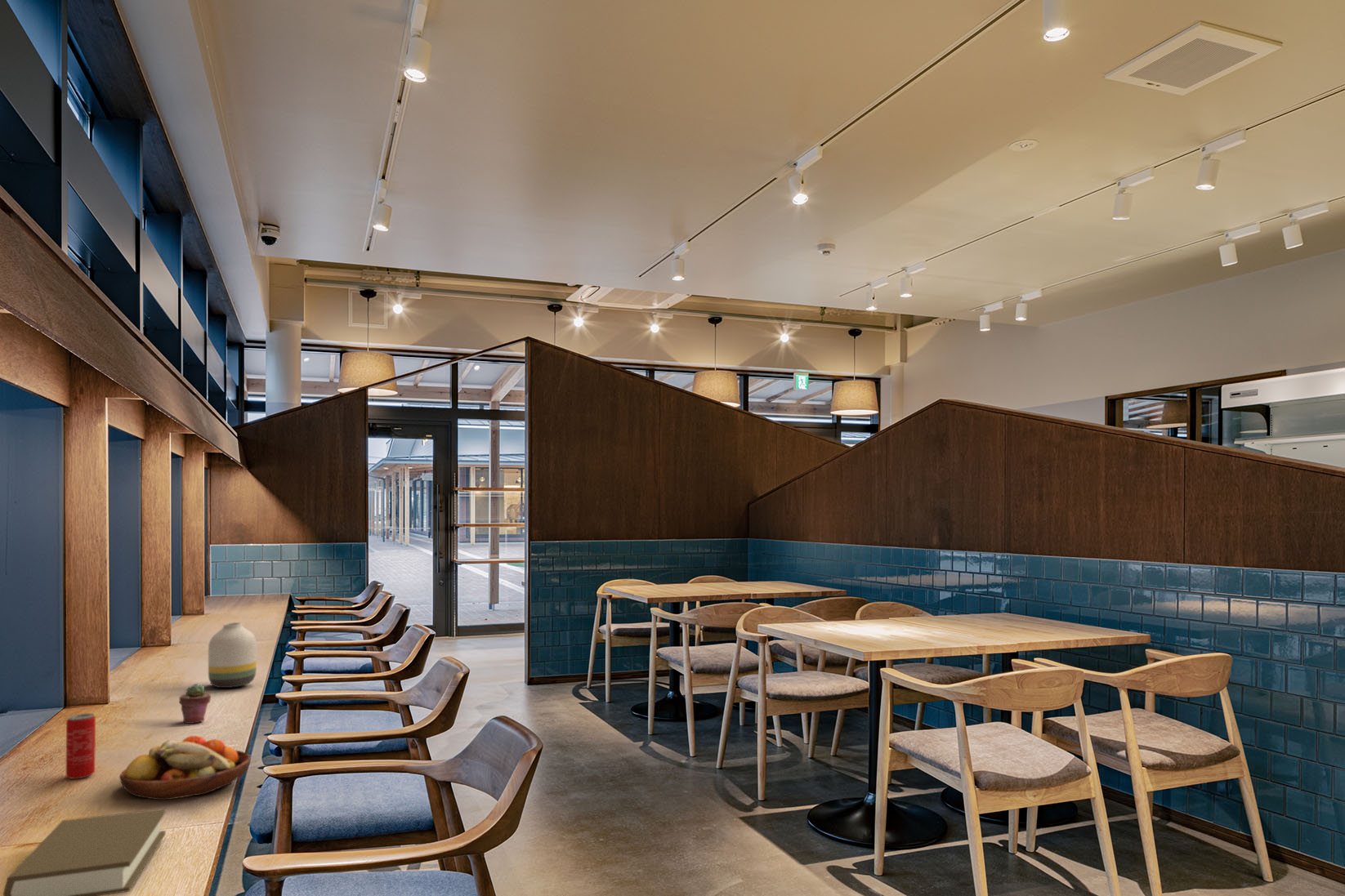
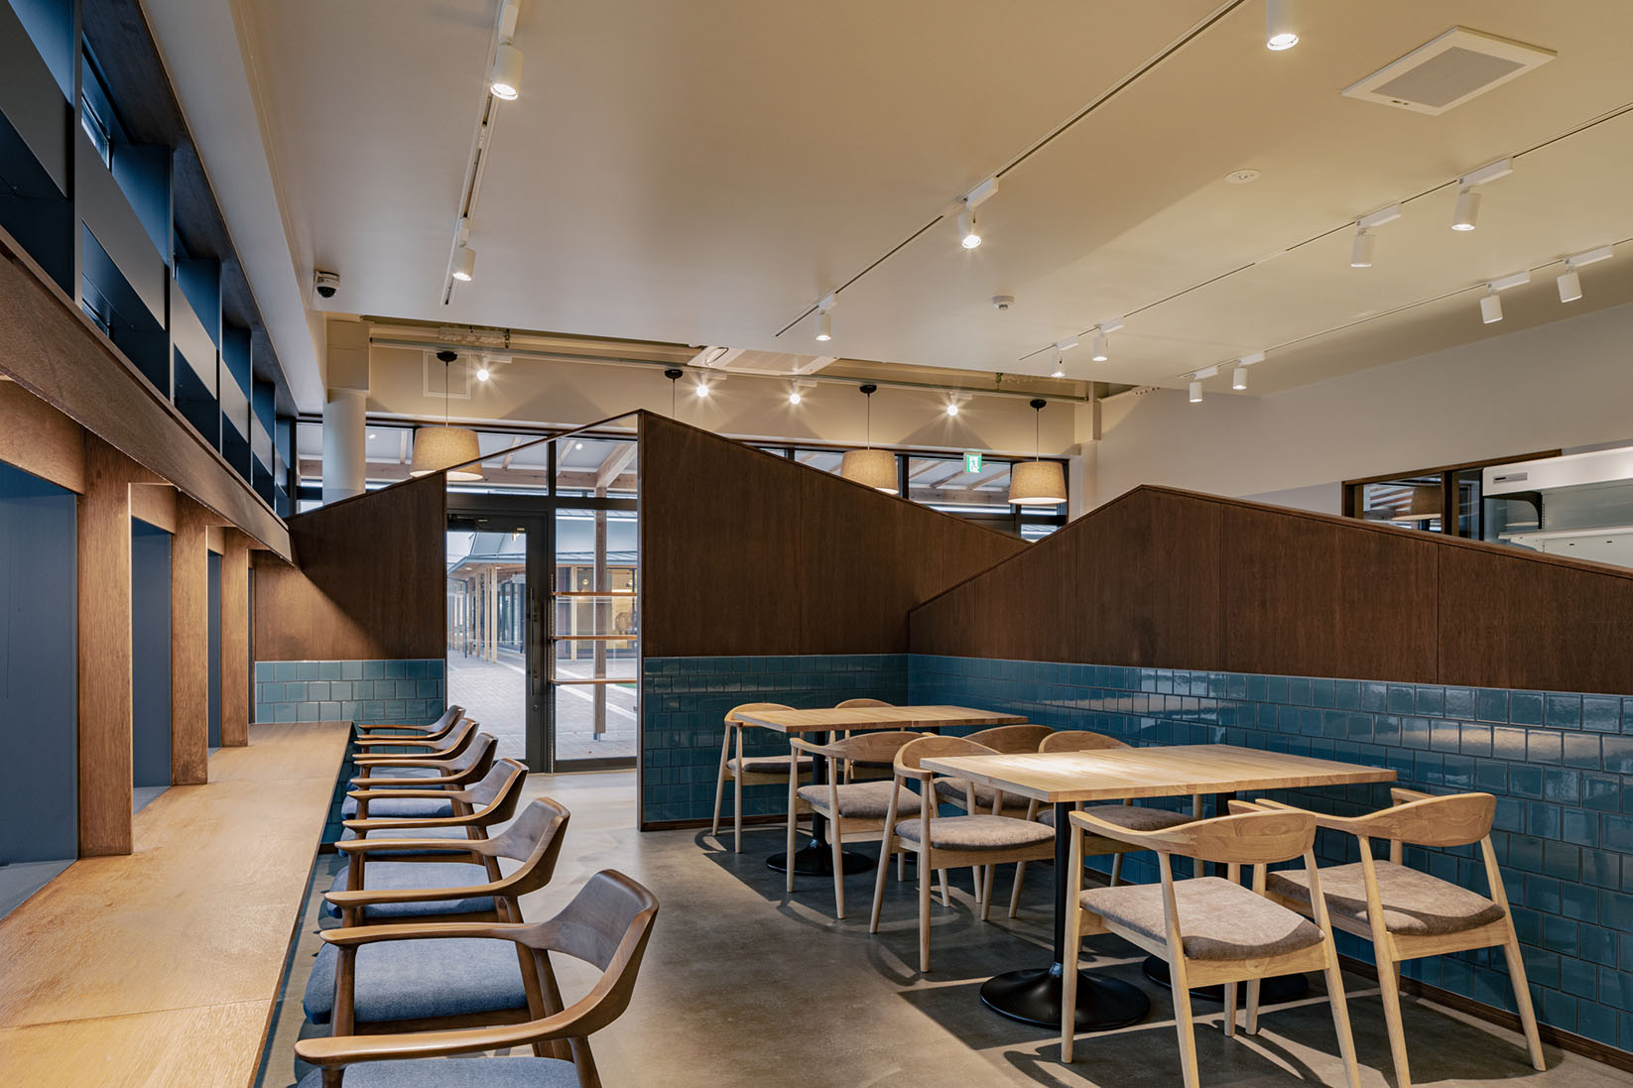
- potted succulent [178,683,212,724]
- book [2,808,167,896]
- vase [208,622,257,689]
- fruit bowl [118,735,252,800]
- beverage can [65,713,96,780]
